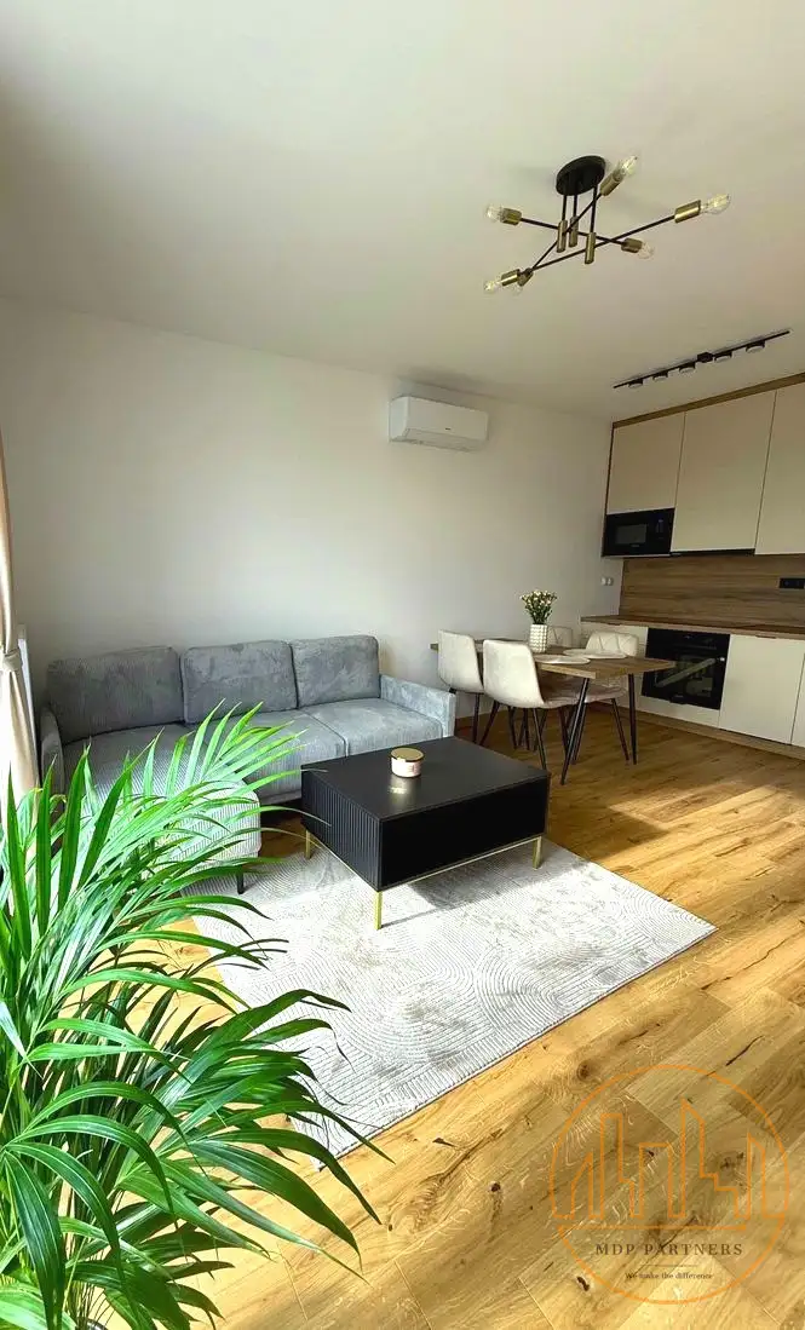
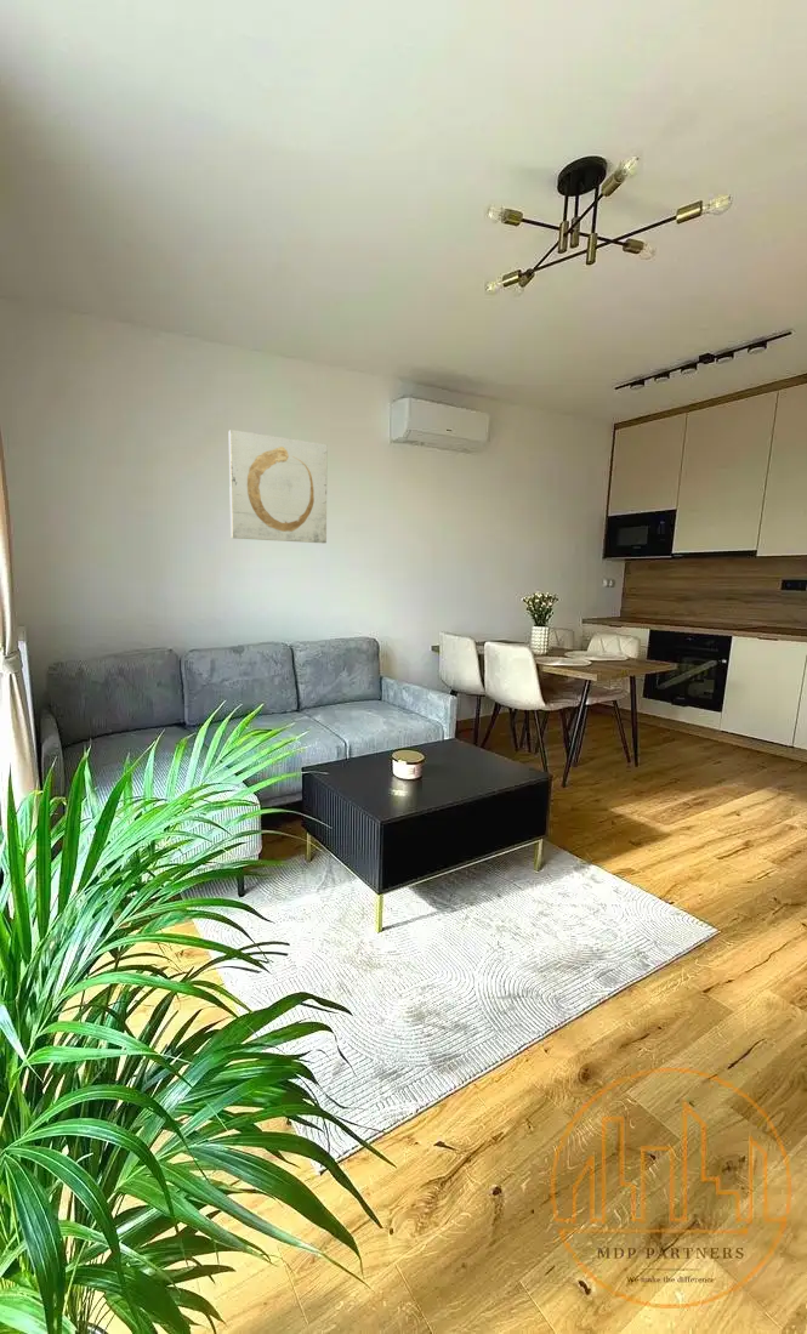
+ wall art [228,428,328,544]
